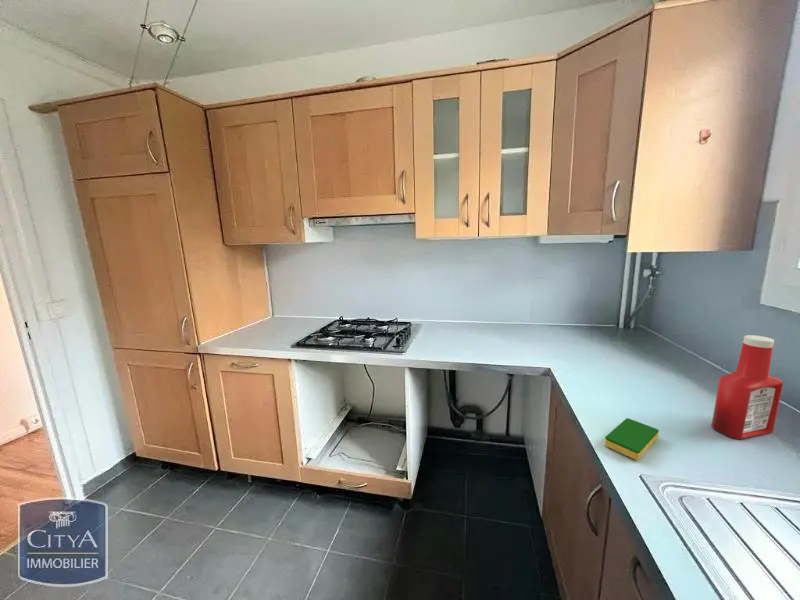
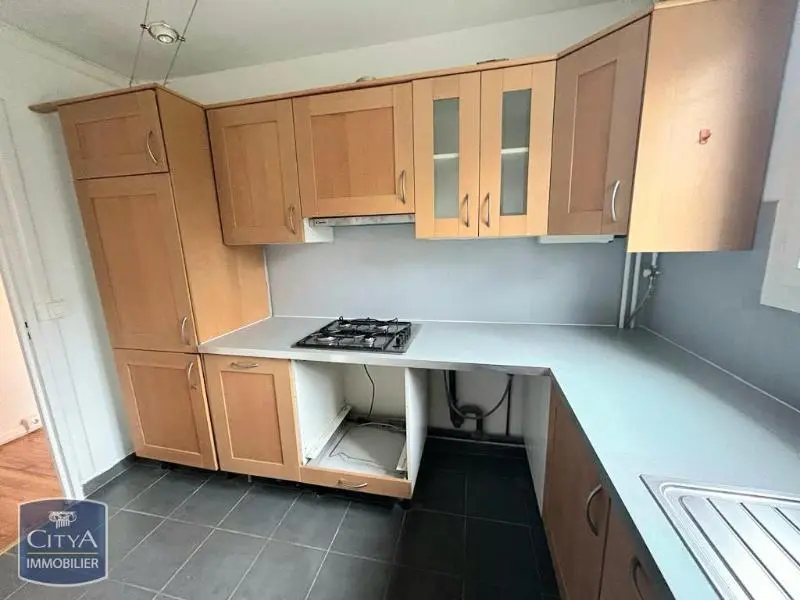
- soap bottle [711,334,785,440]
- dish sponge [604,417,660,461]
